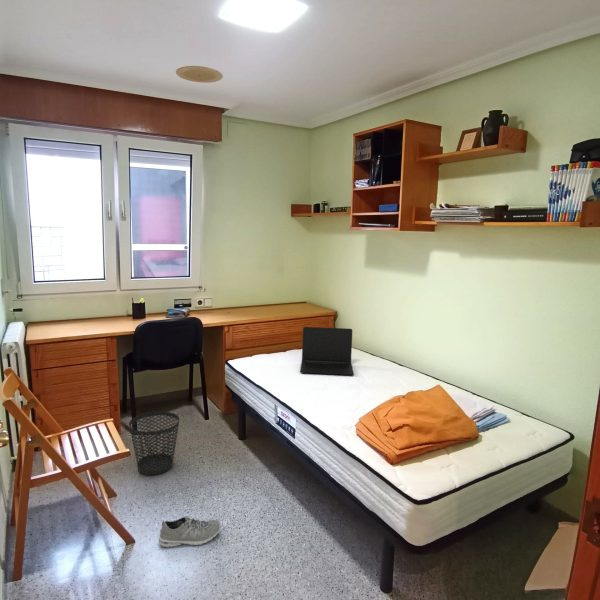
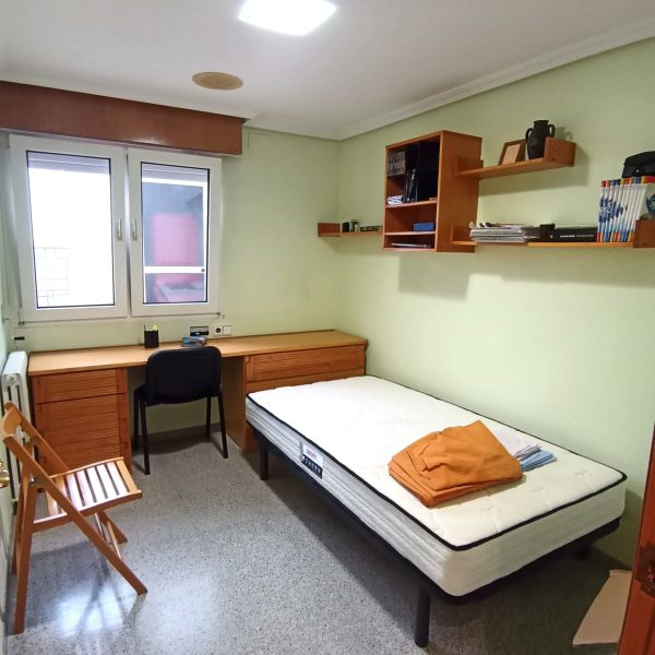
- sneaker [158,515,222,548]
- wastebasket [128,410,181,476]
- laptop [299,326,354,376]
